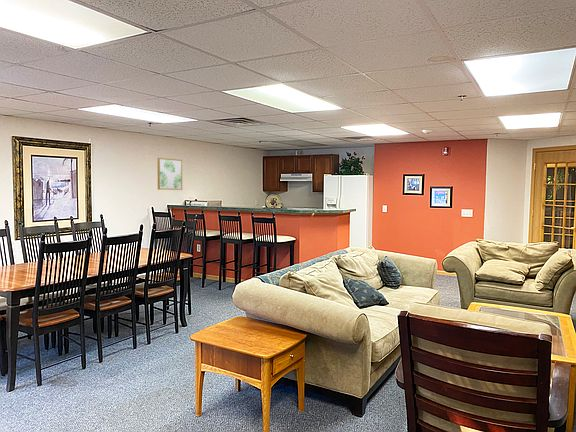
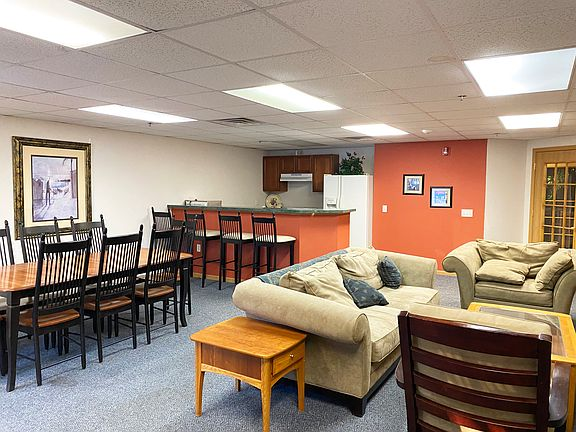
- wall art [157,157,183,191]
